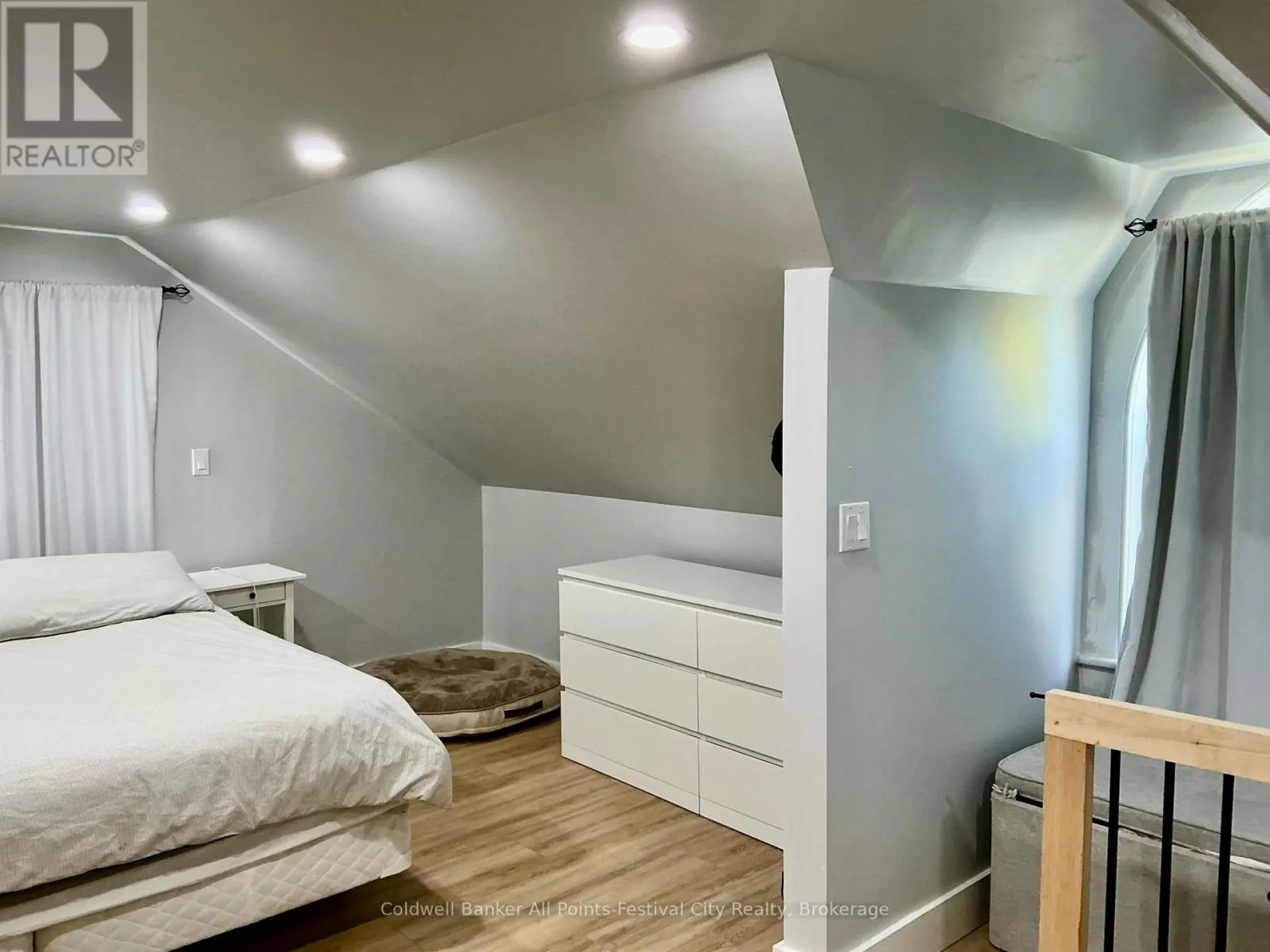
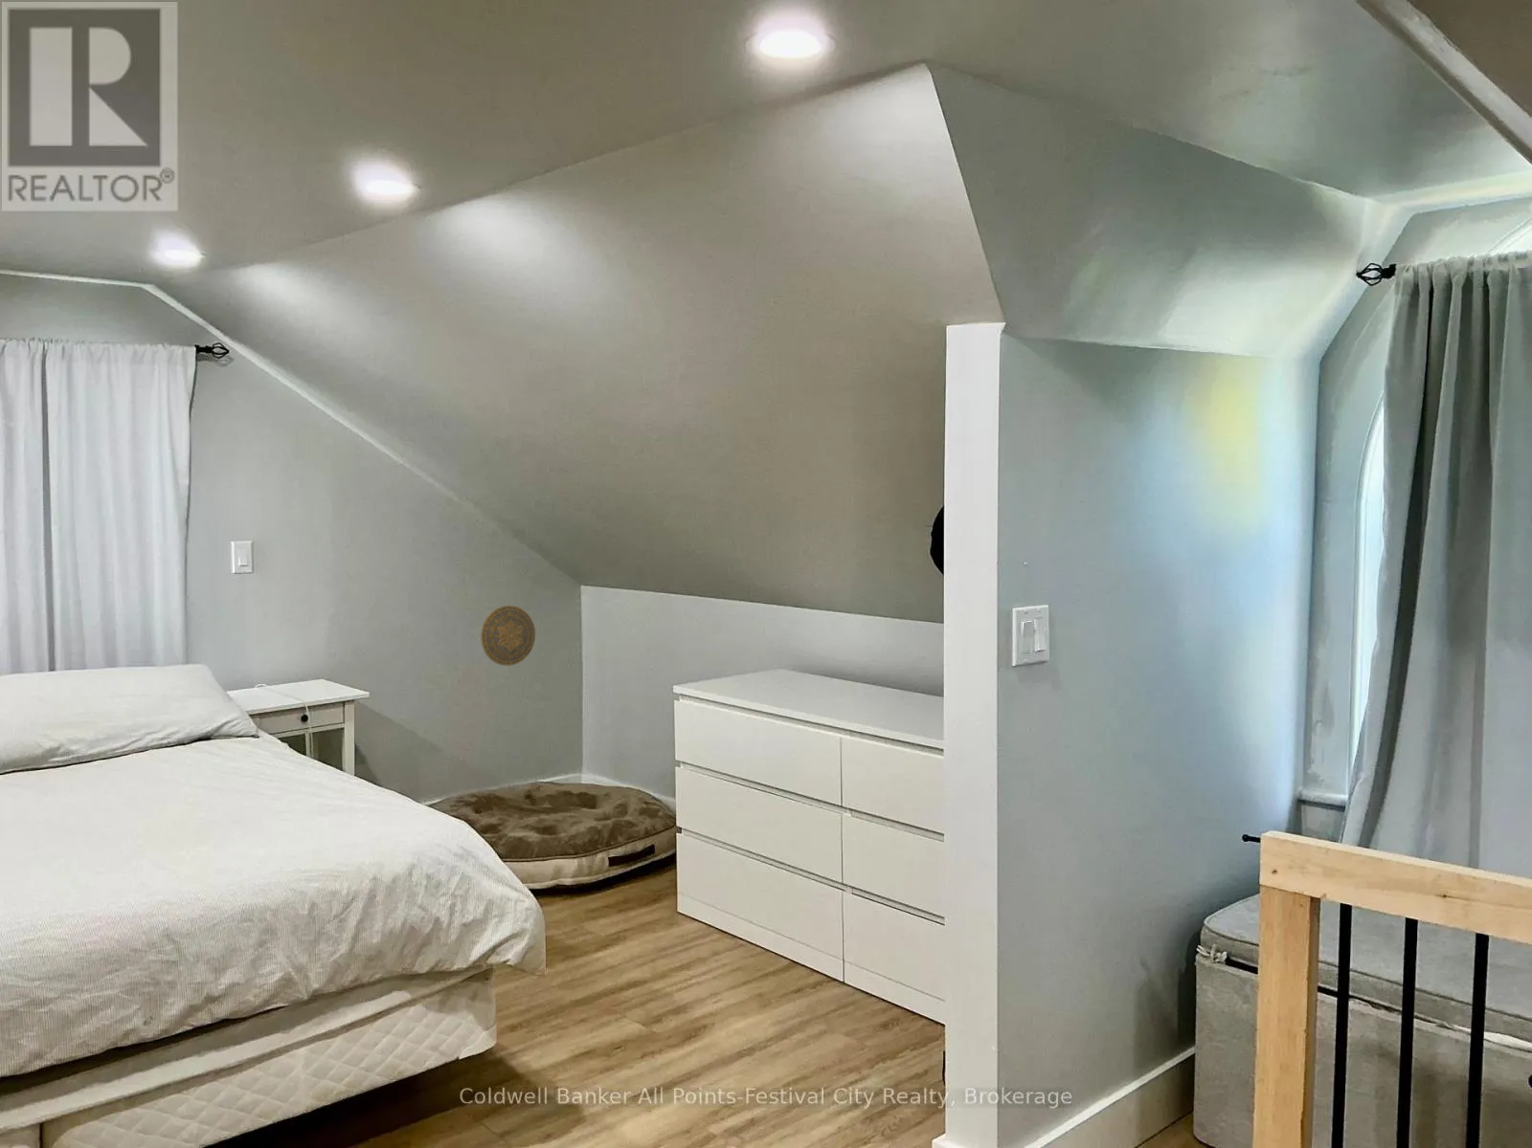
+ decorative plate [480,604,536,667]
